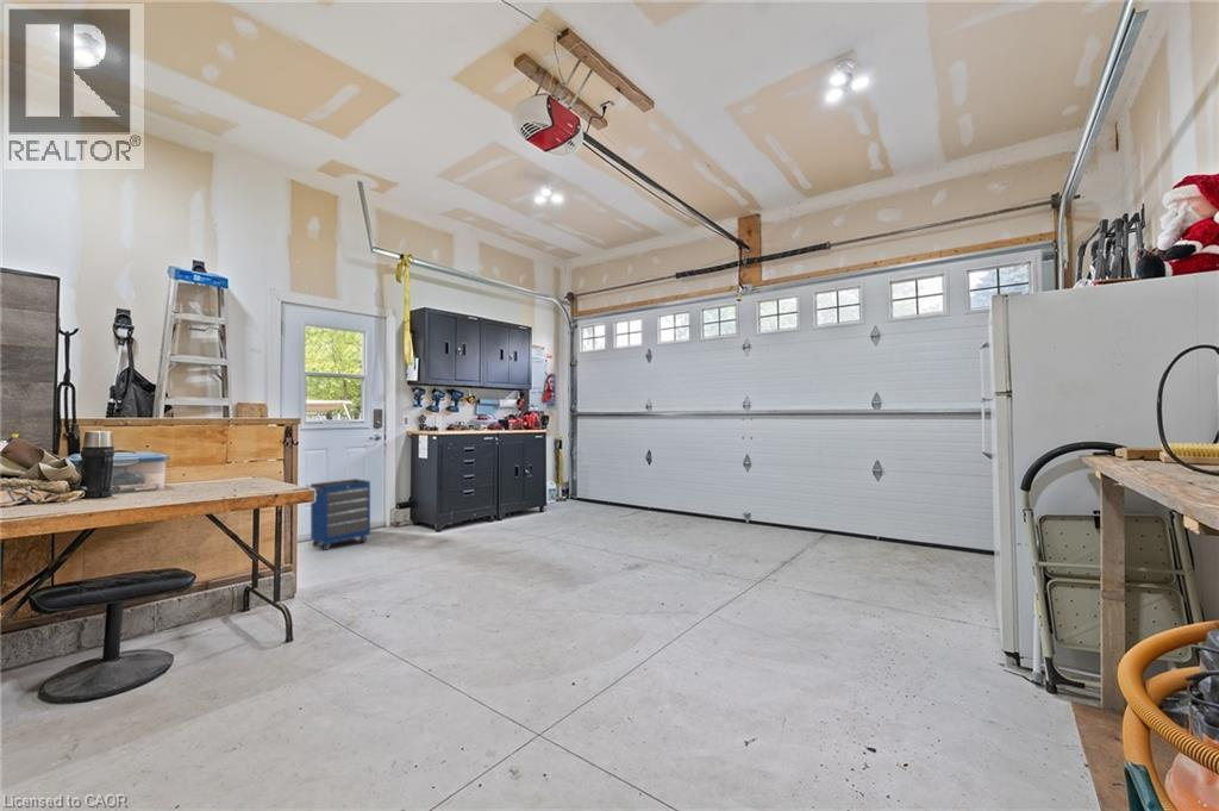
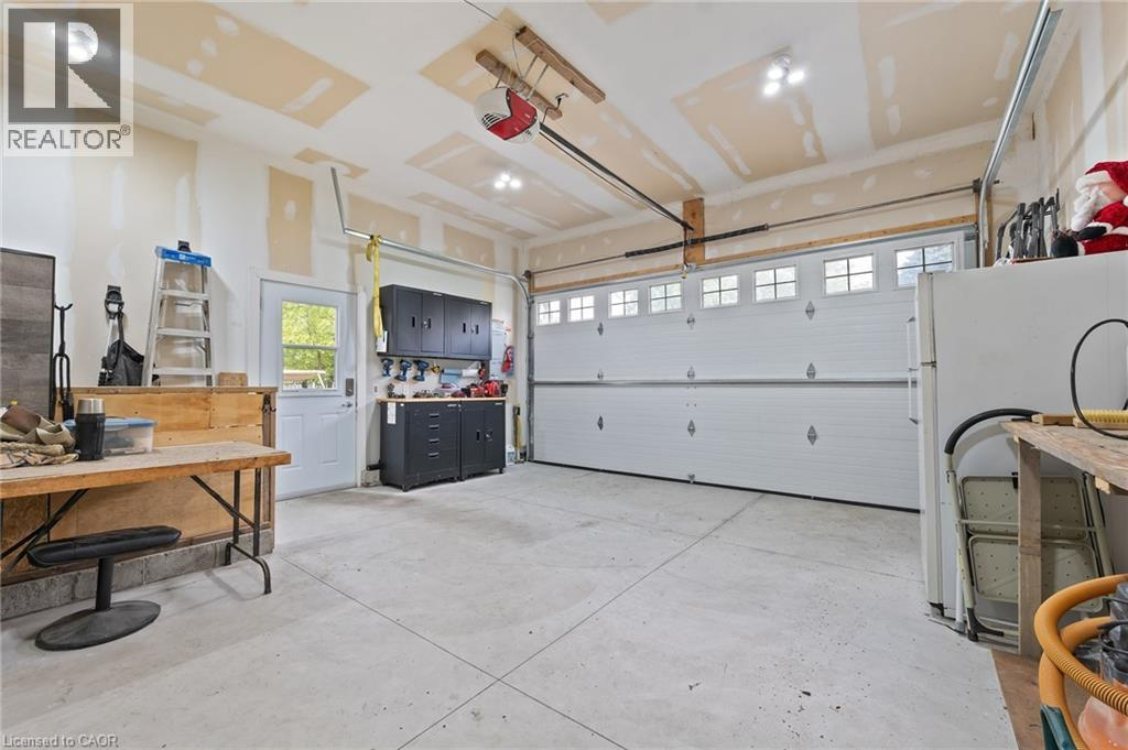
- cabinet [305,478,371,551]
